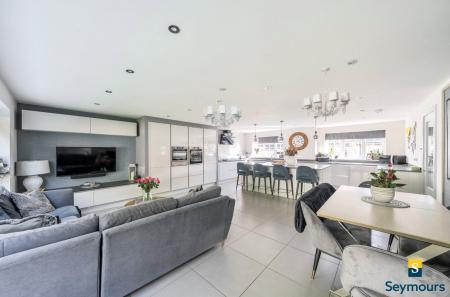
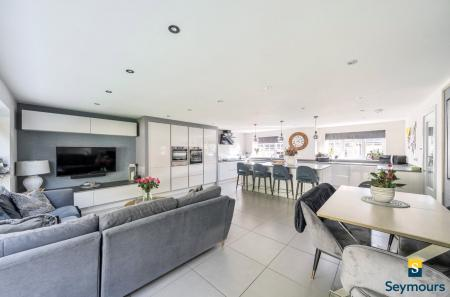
- chandelier [203,86,242,130]
- chandelier [303,66,351,122]
